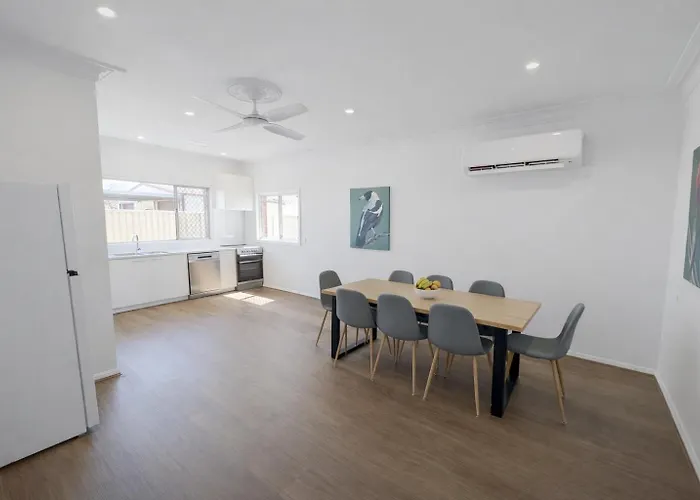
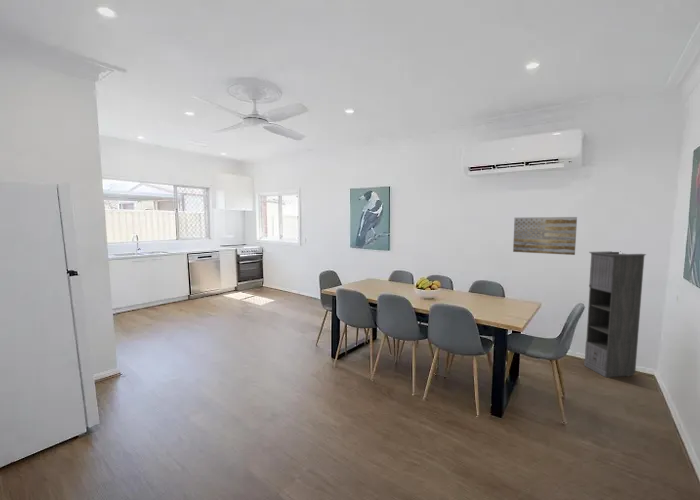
+ wall art [512,216,578,256]
+ storage cabinet [583,250,647,378]
